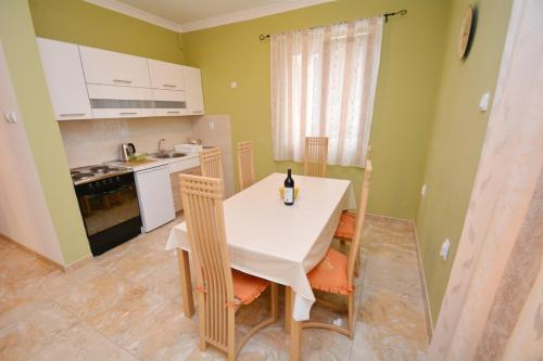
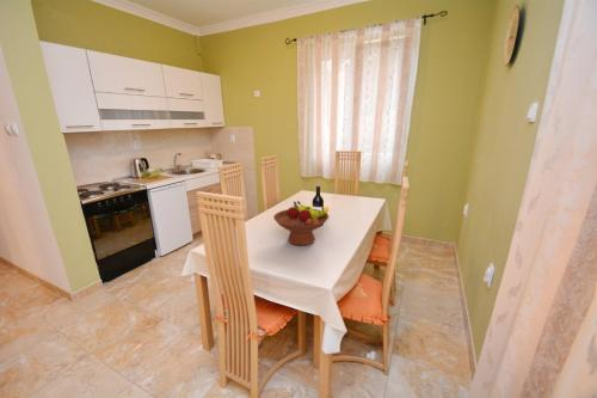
+ fruit bowl [272,200,330,246]
